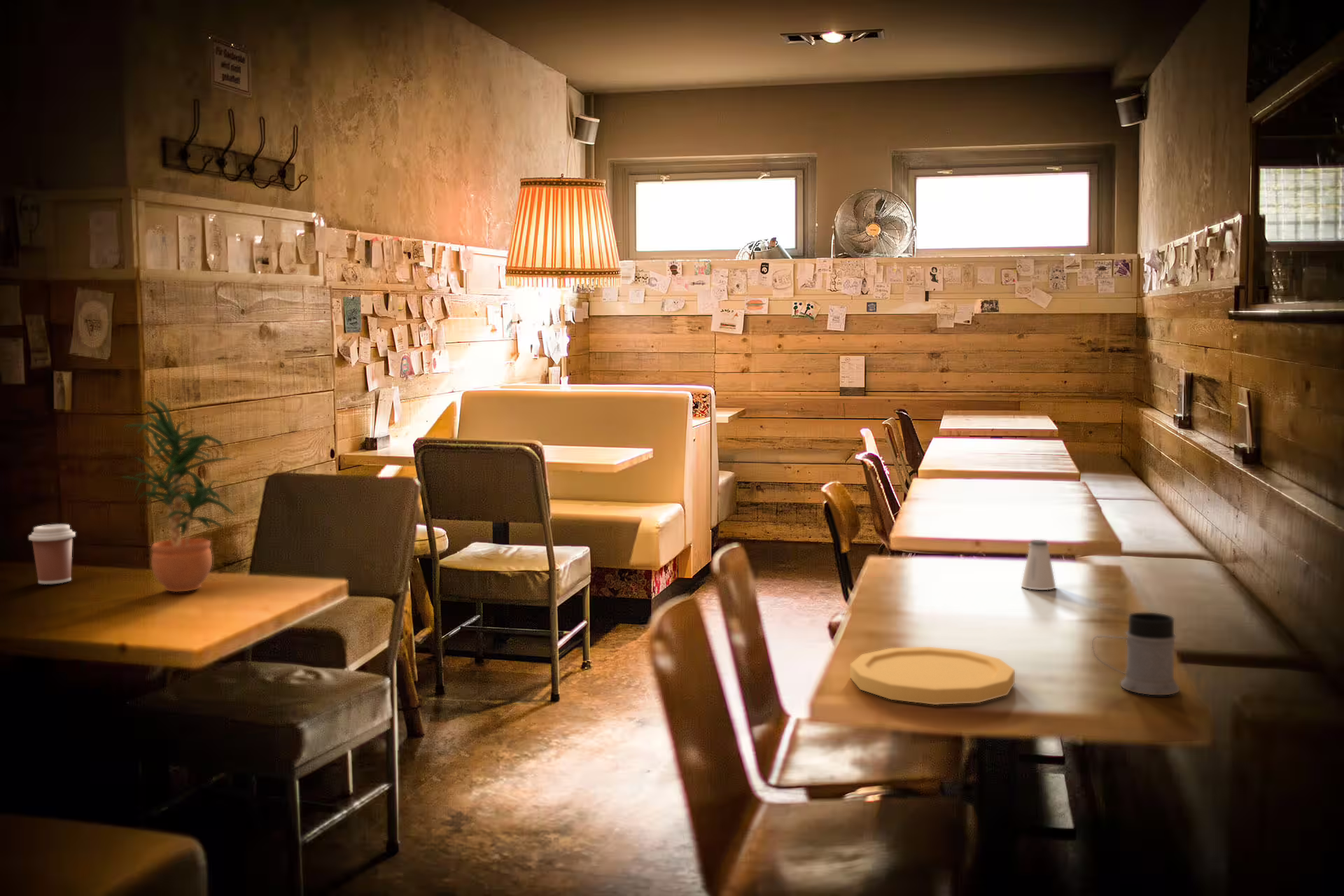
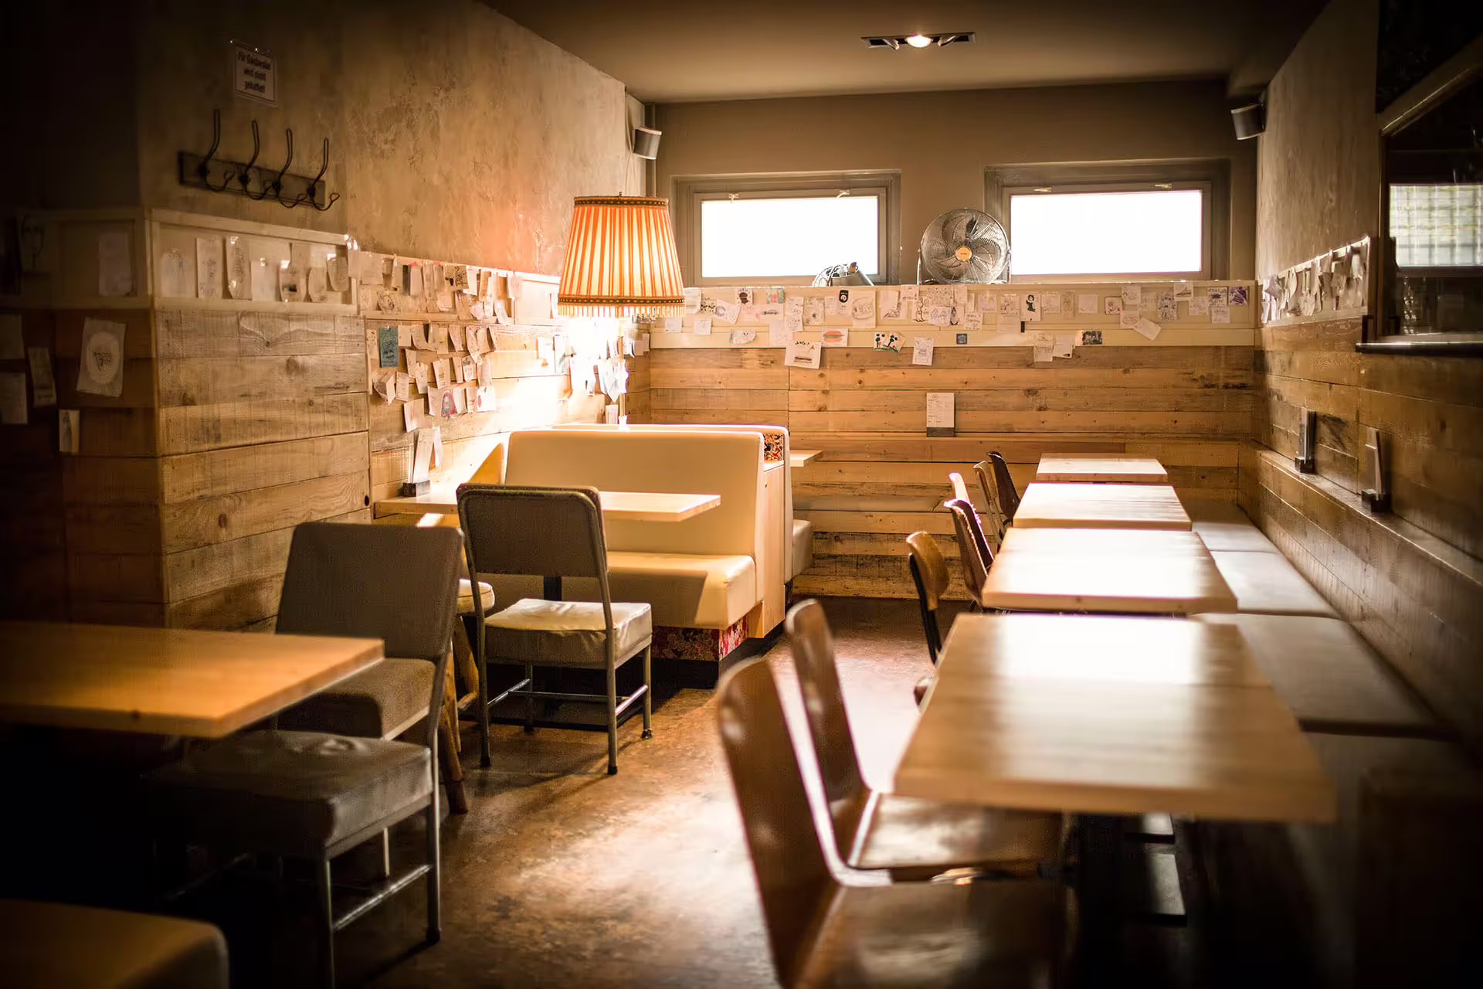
- potted plant [122,398,235,593]
- coffee cup [28,524,76,585]
- mug [1091,612,1180,696]
- plate [849,646,1016,706]
- saltshaker [1021,539,1056,591]
